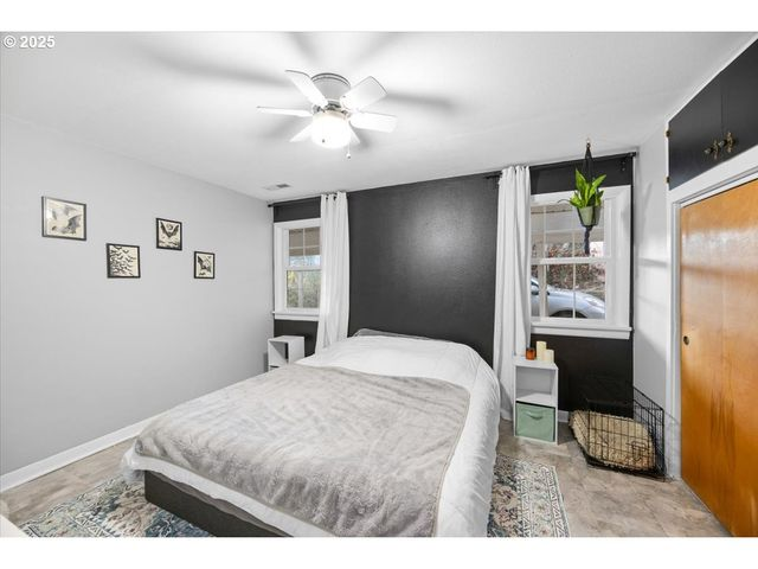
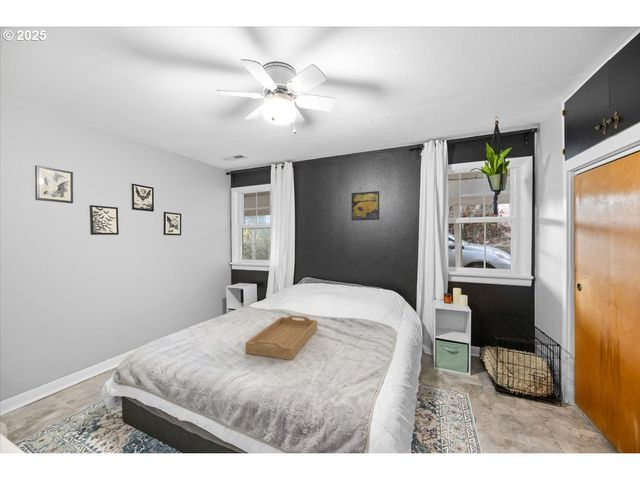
+ serving tray [245,314,318,361]
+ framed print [351,190,380,222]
